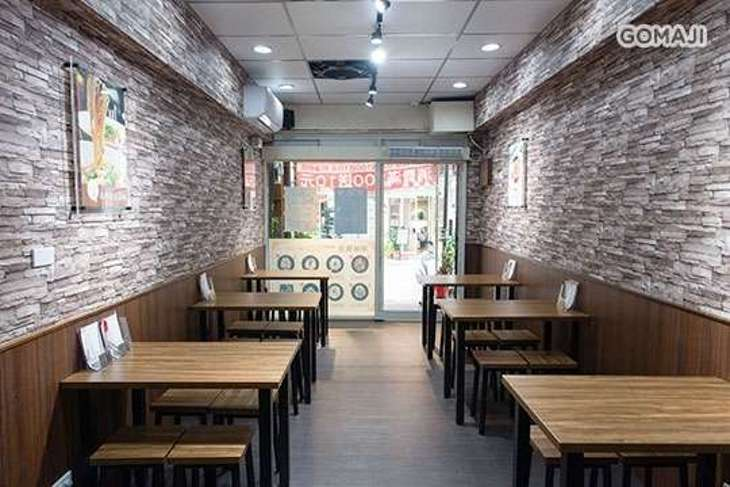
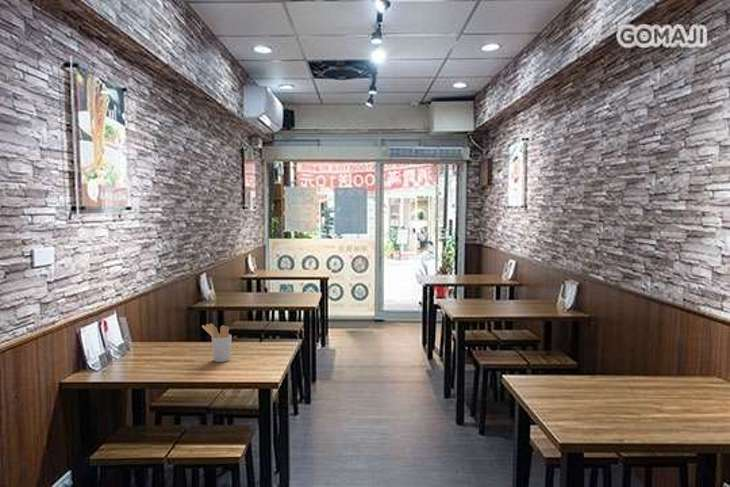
+ utensil holder [201,322,233,363]
